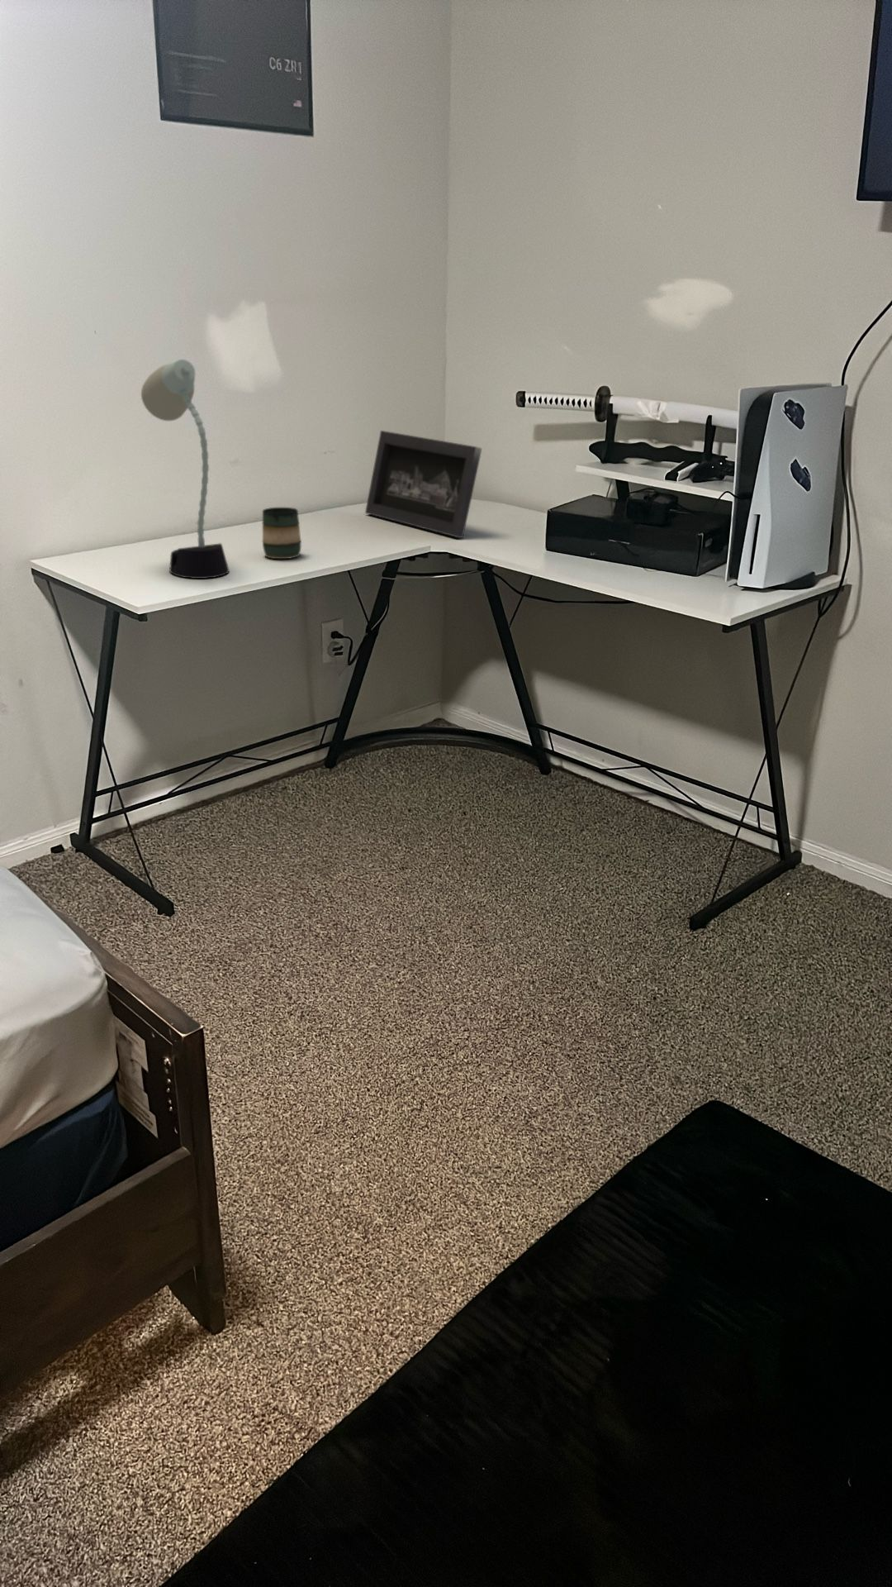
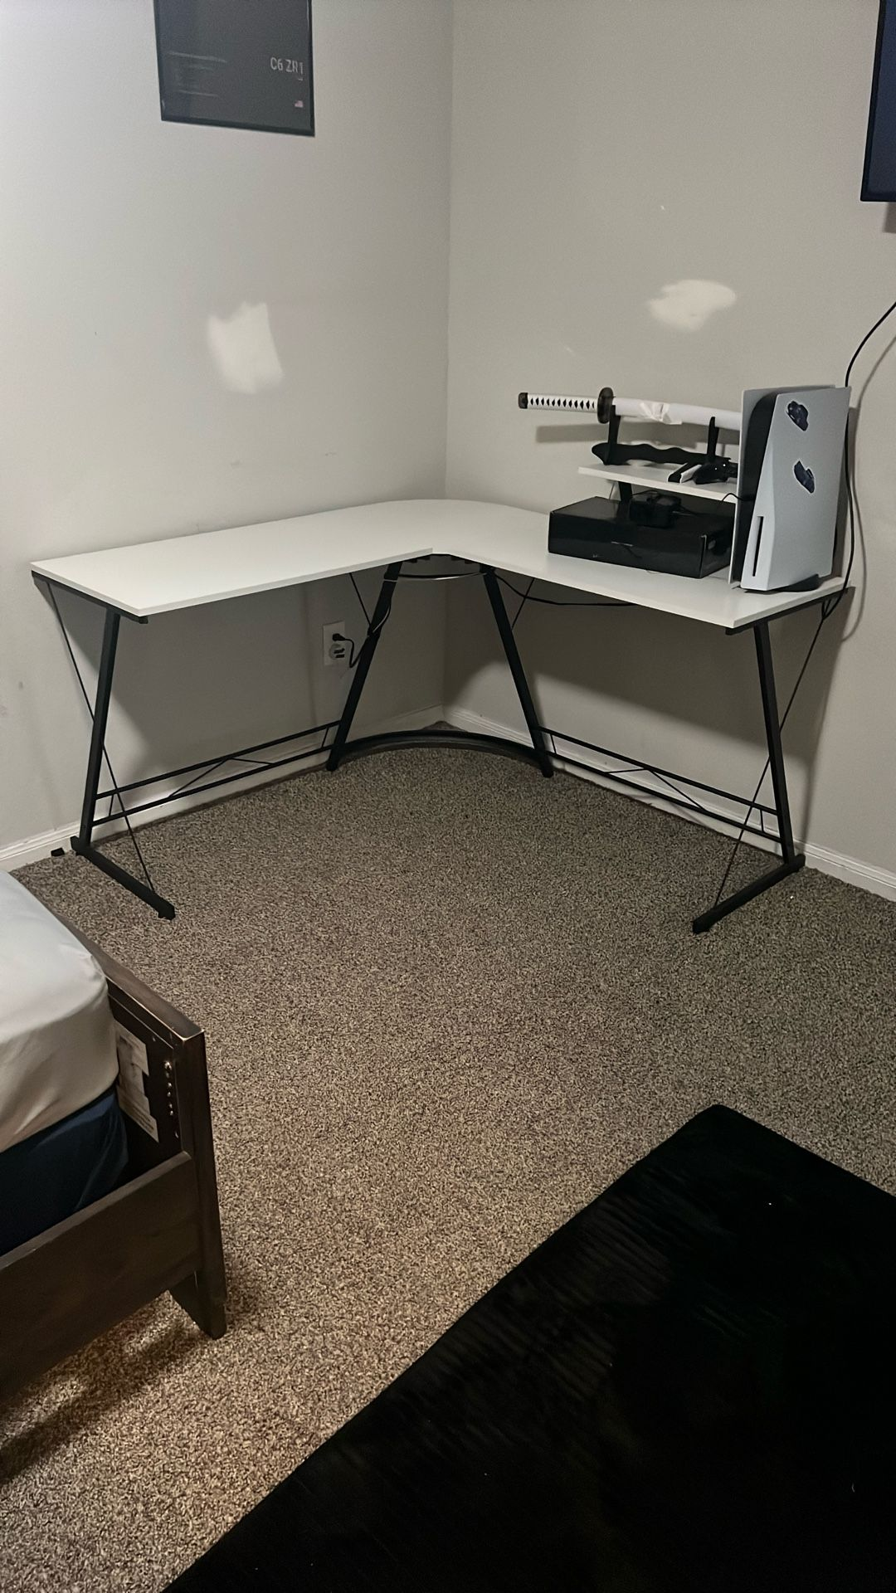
- picture frame [364,429,484,538]
- desk lamp [140,359,230,580]
- mug [261,507,303,559]
